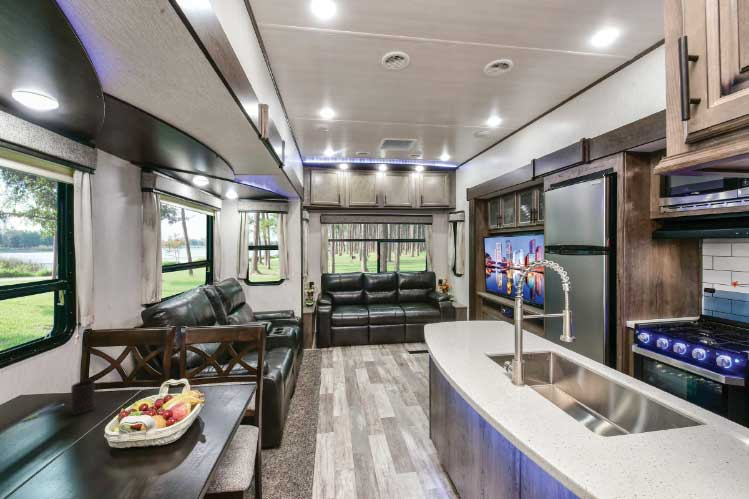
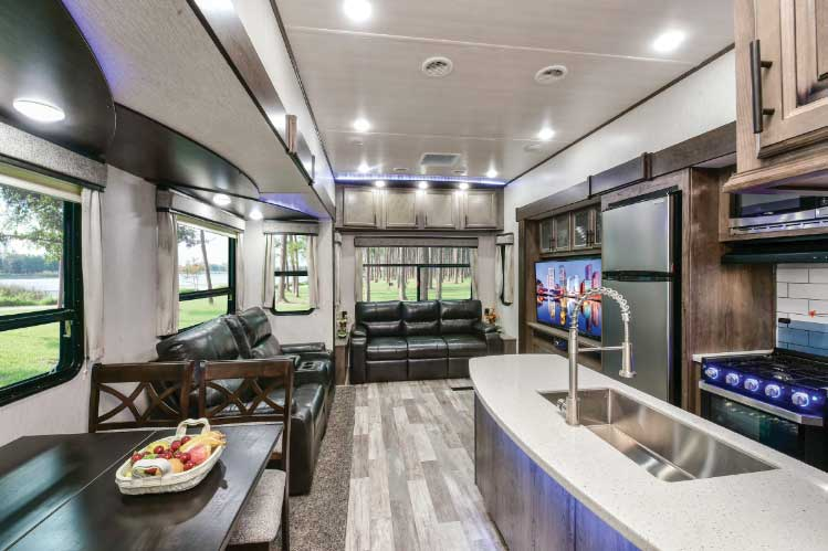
- pen [21,403,65,422]
- cup [70,379,96,415]
